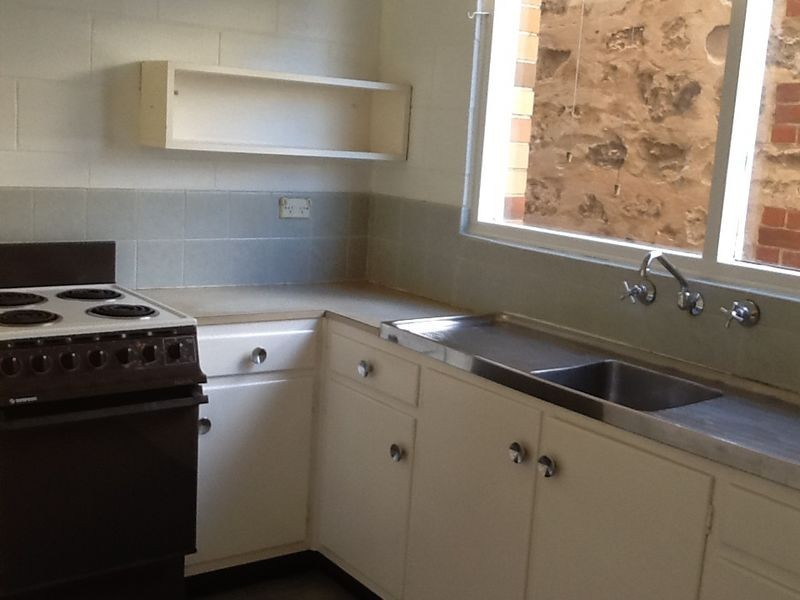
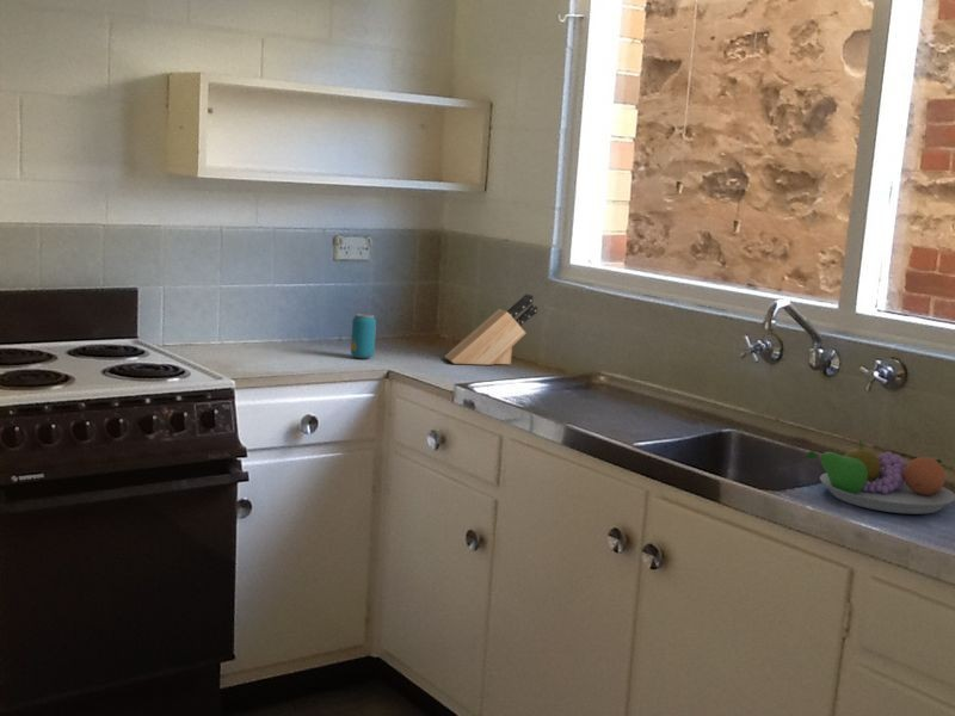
+ knife block [443,292,538,366]
+ beverage can [350,313,377,359]
+ fruit bowl [806,438,955,516]
